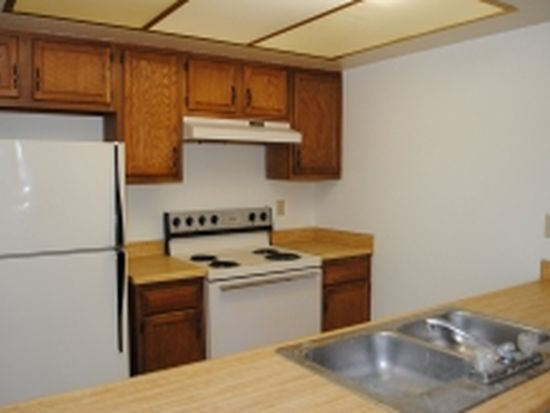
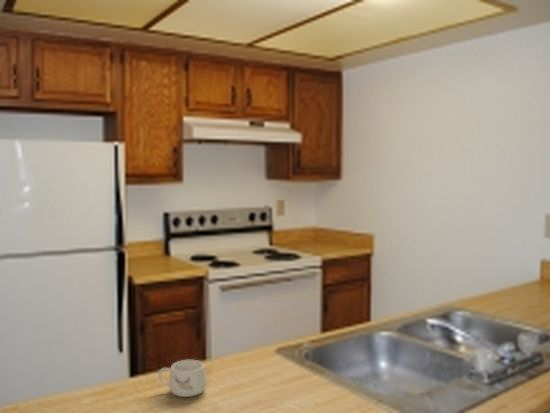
+ mug [158,359,208,398]
